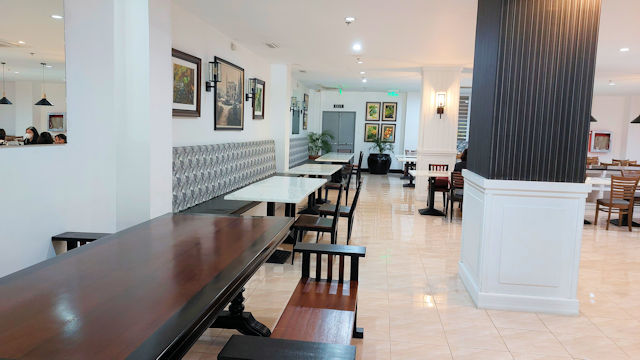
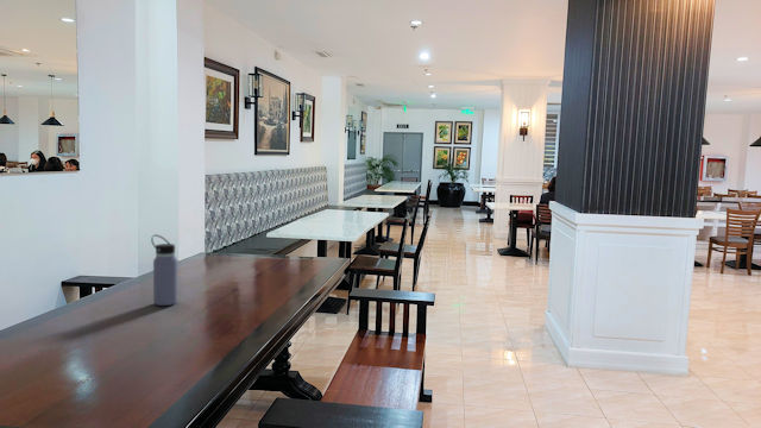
+ water bottle [150,234,178,307]
